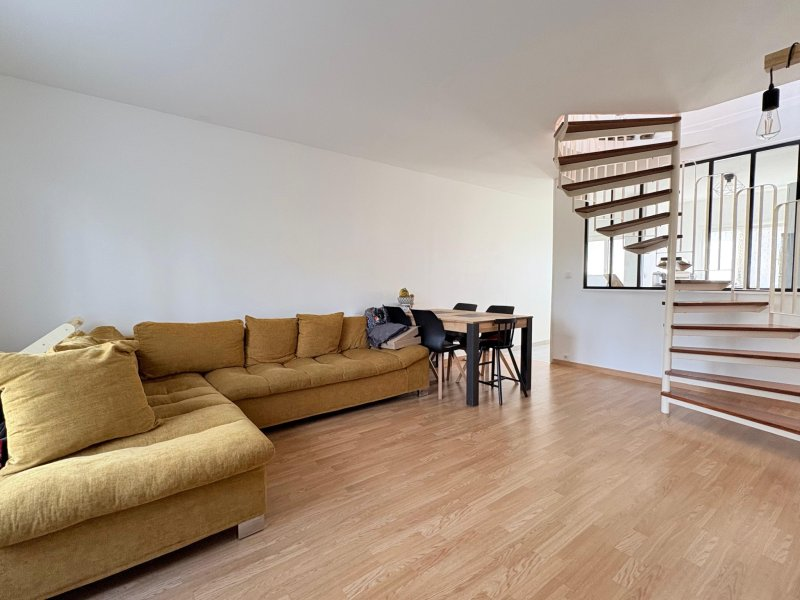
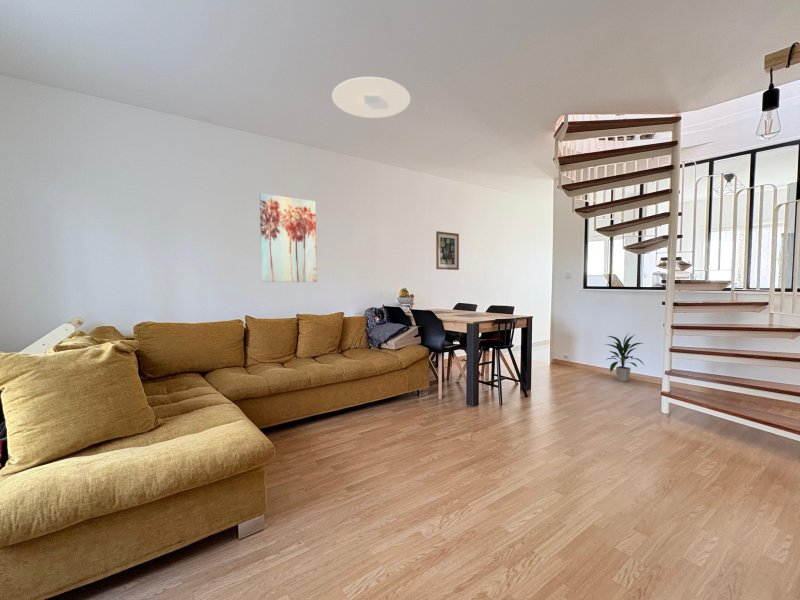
+ ceiling light [331,76,411,119]
+ wall art [259,192,318,283]
+ indoor plant [604,332,645,383]
+ wall art [435,230,460,271]
